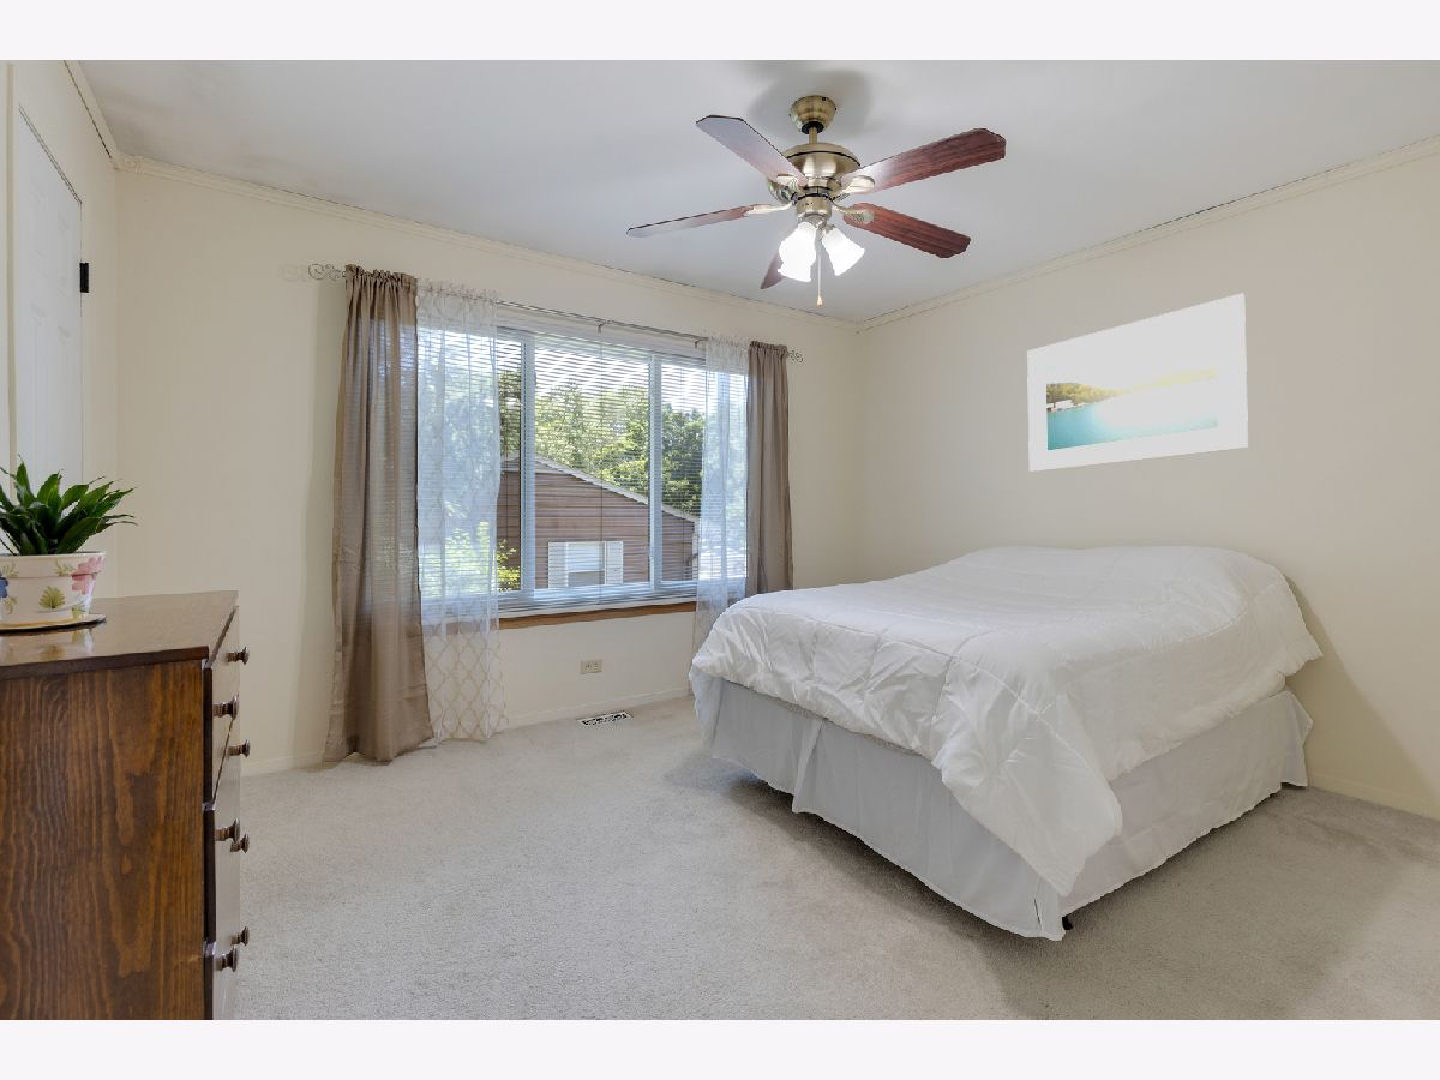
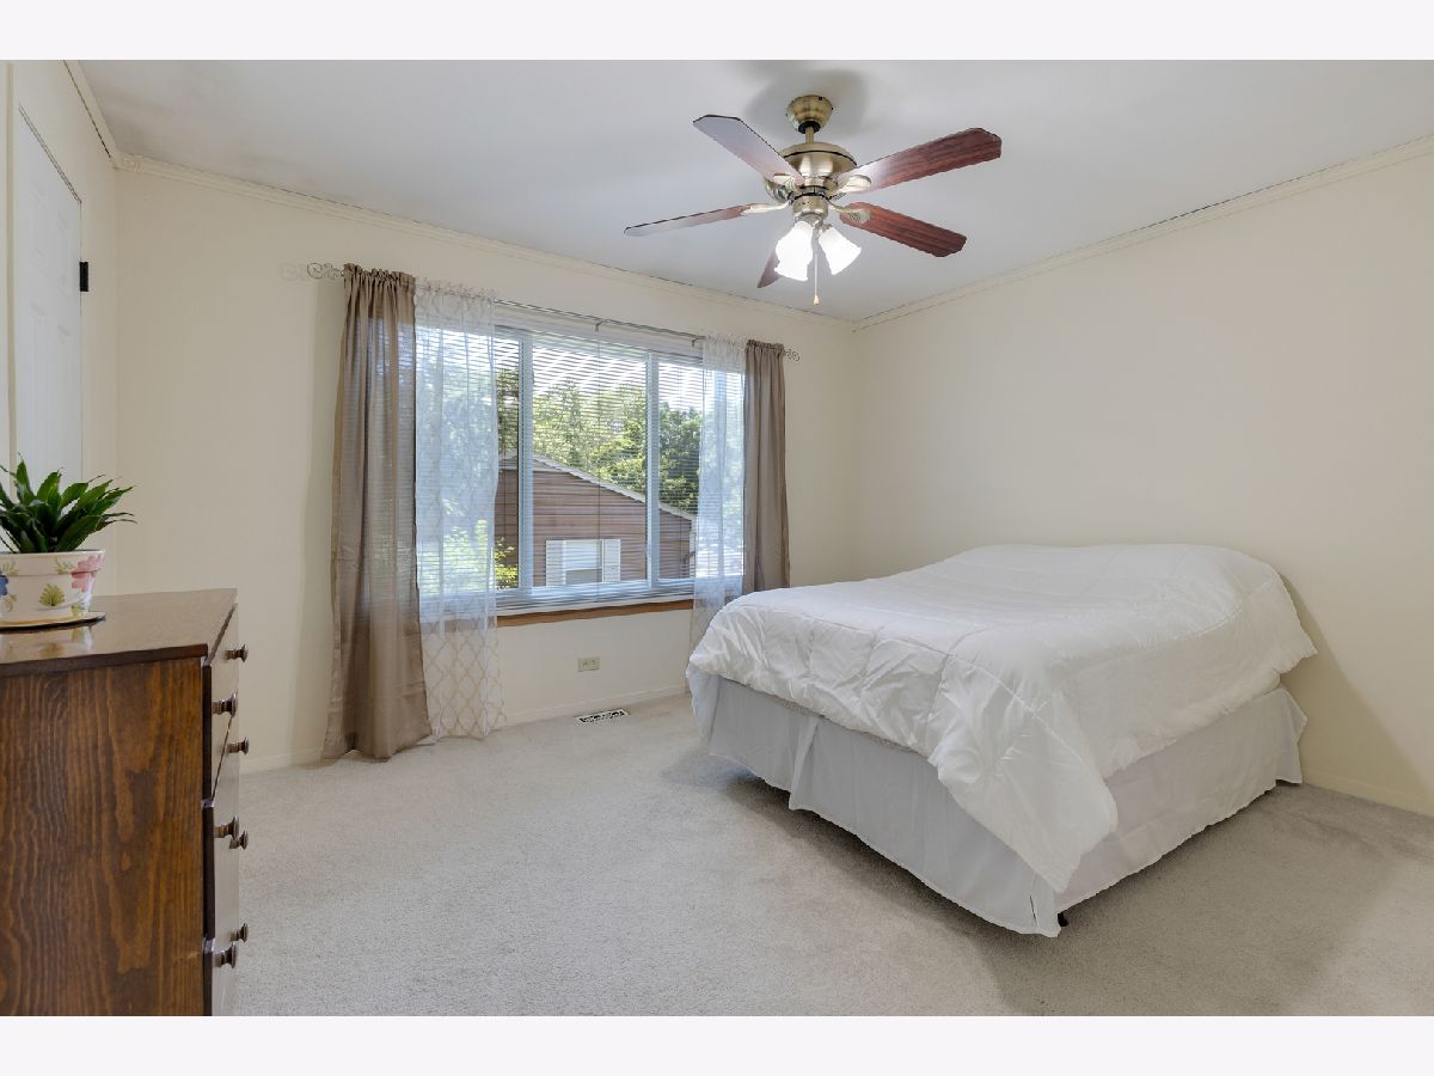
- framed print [1026,293,1249,473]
